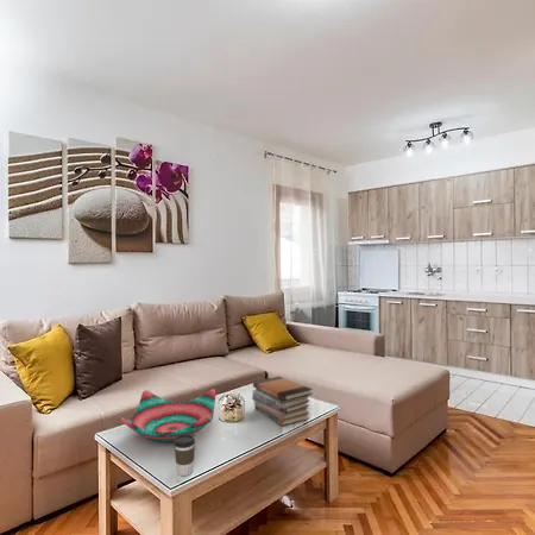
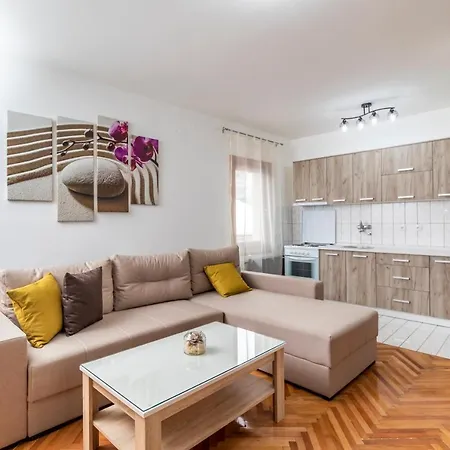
- book stack [251,376,314,427]
- coffee cup [172,434,196,477]
- decorative bowl [120,388,216,443]
